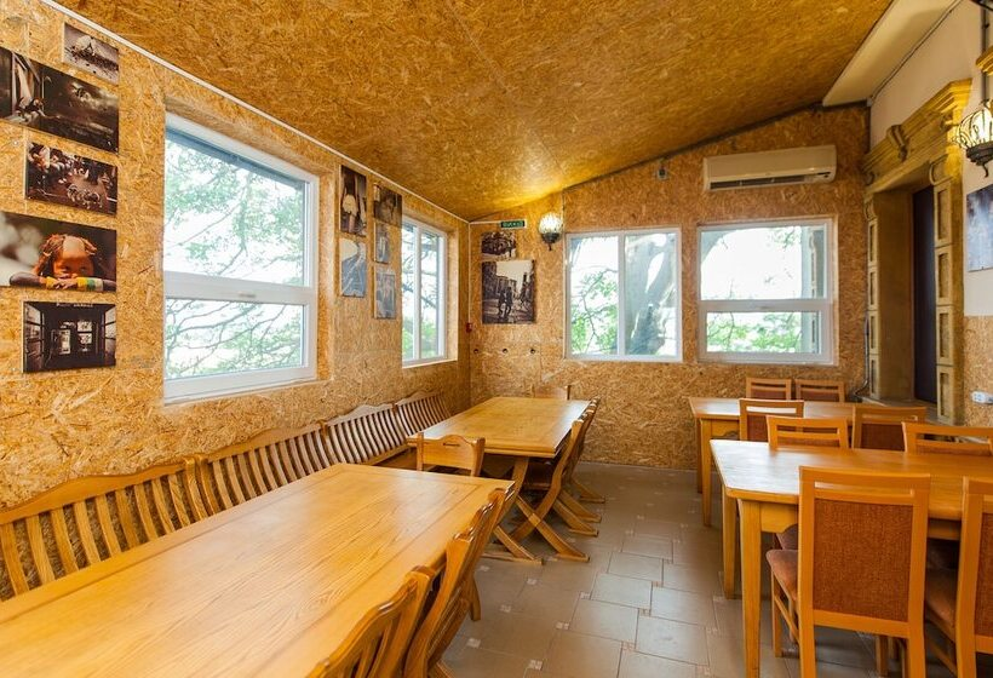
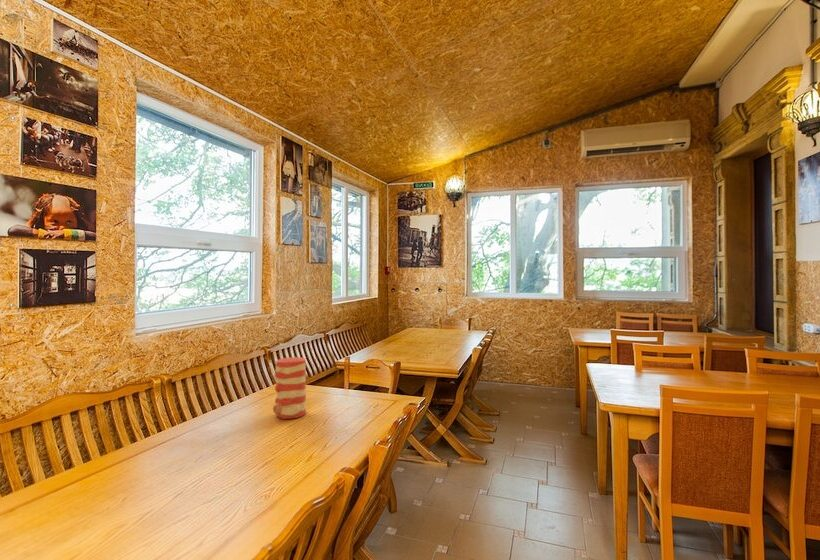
+ vase [272,356,307,420]
